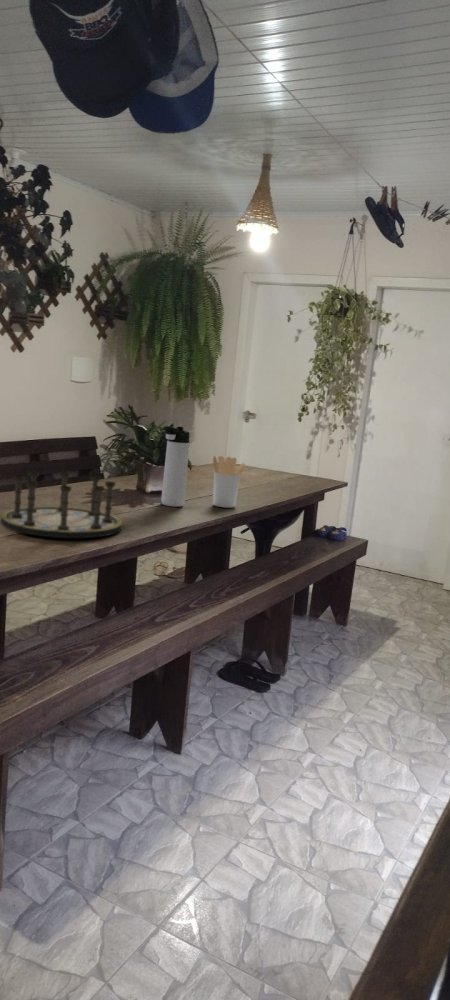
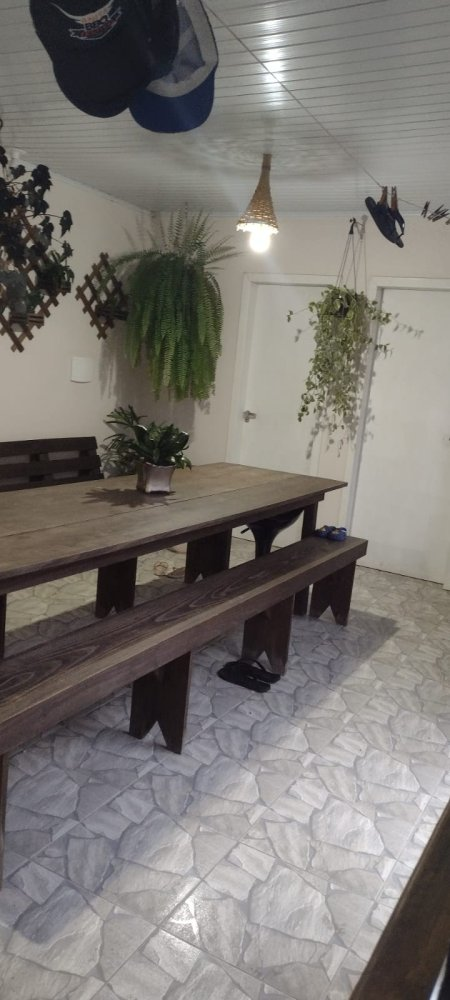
- utensil holder [212,454,247,509]
- board game [0,471,123,539]
- thermos bottle [160,426,190,508]
